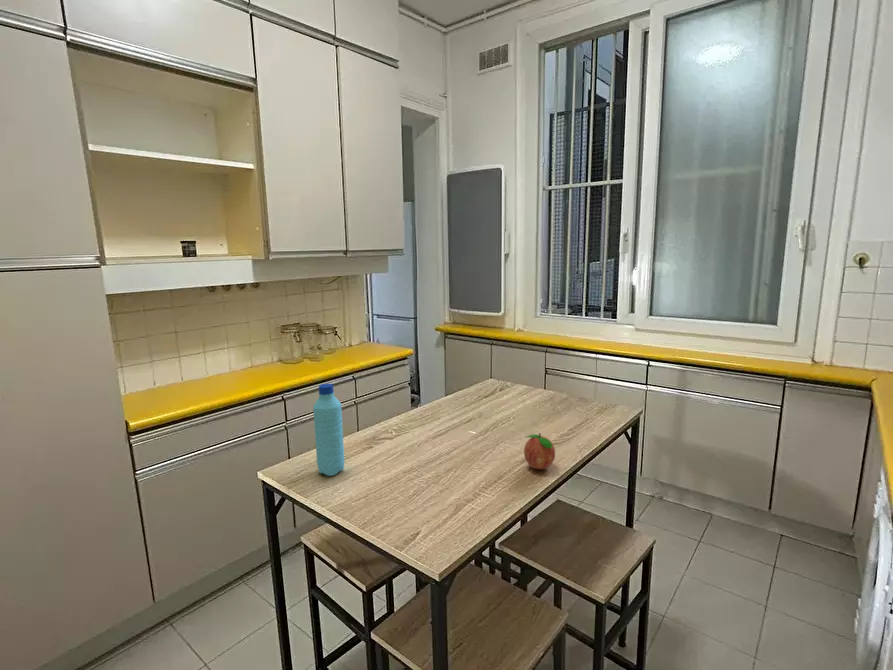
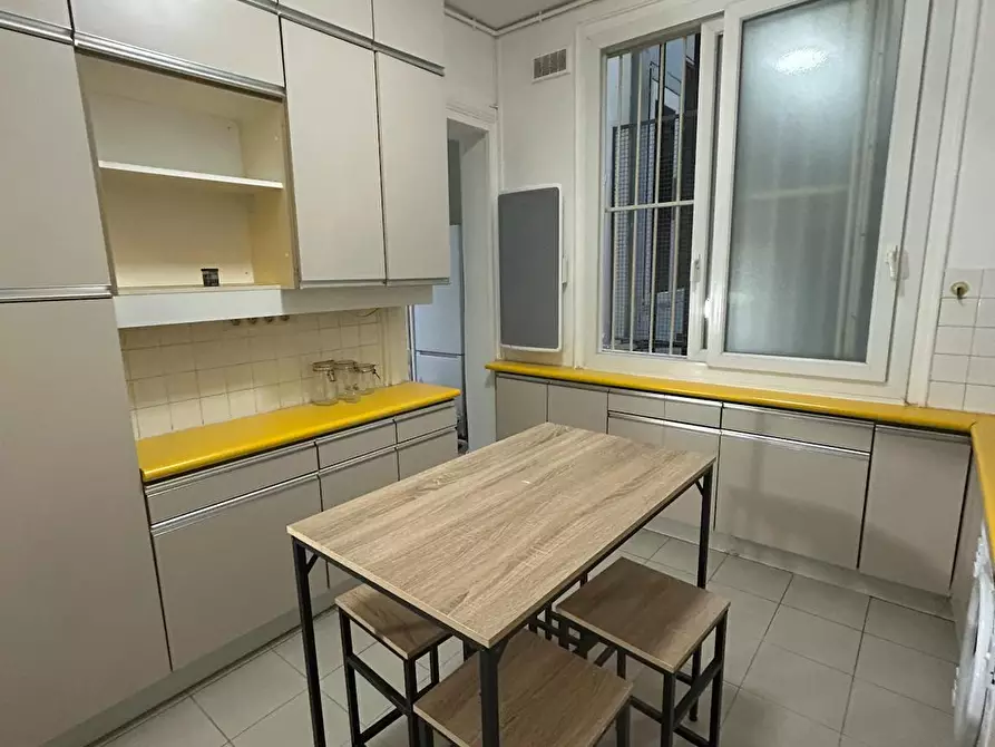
- fruit [523,432,556,470]
- water bottle [312,383,345,477]
